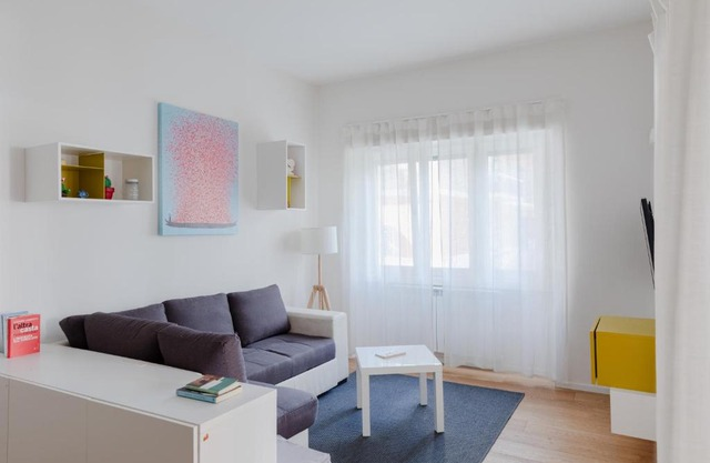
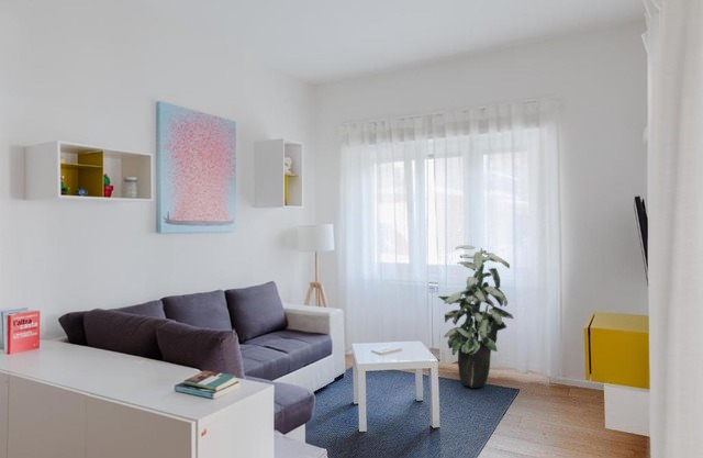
+ indoor plant [437,244,514,389]
